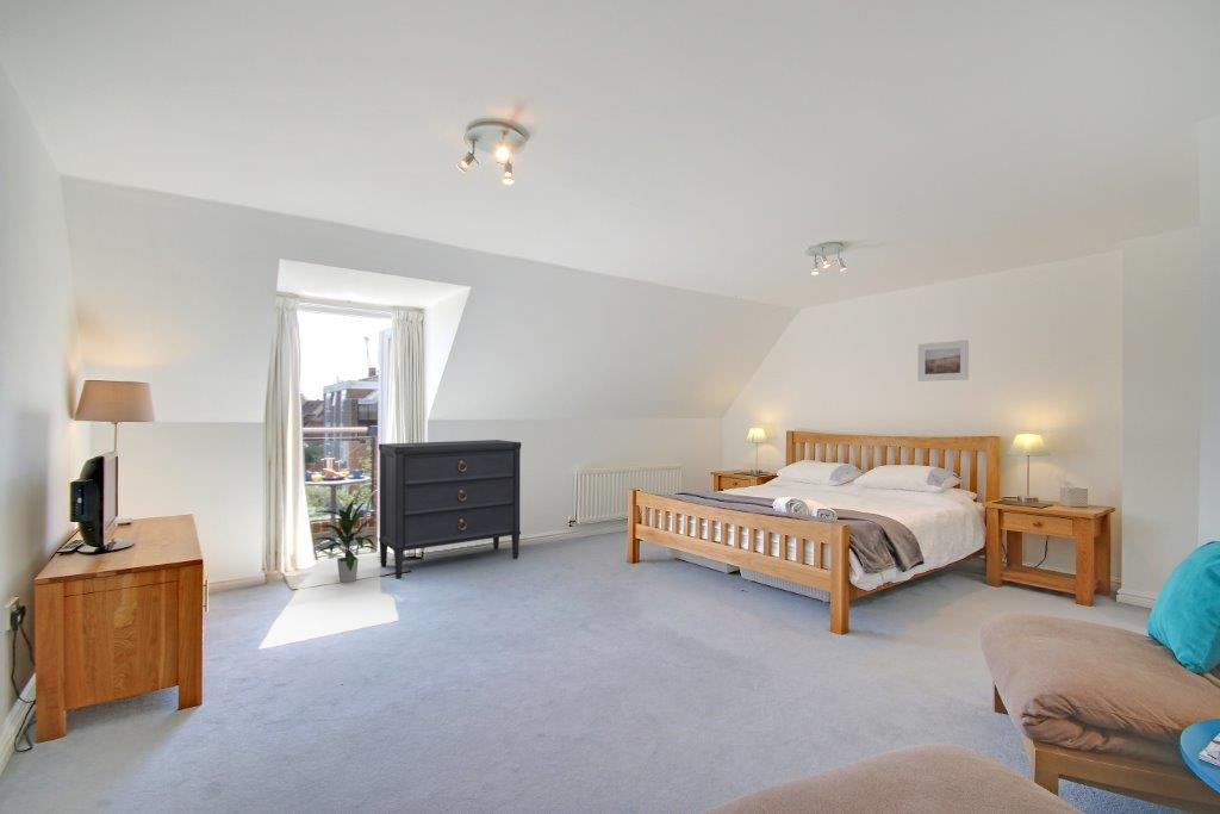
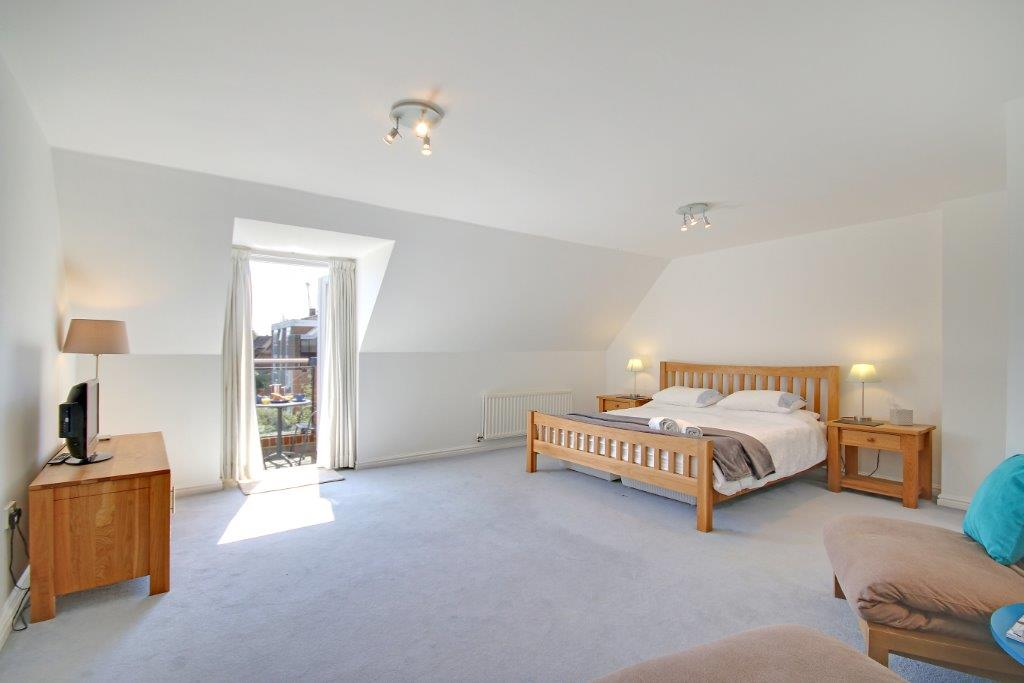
- dresser [378,439,522,579]
- indoor plant [310,498,379,584]
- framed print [917,338,970,383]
